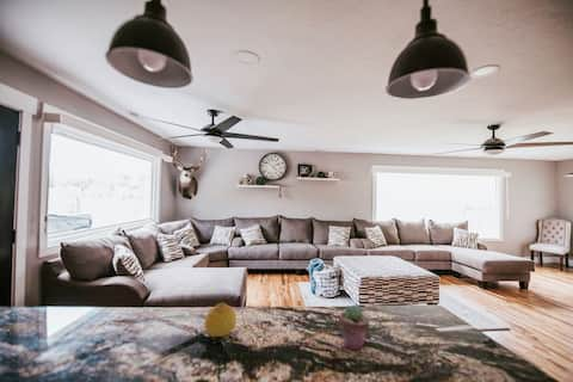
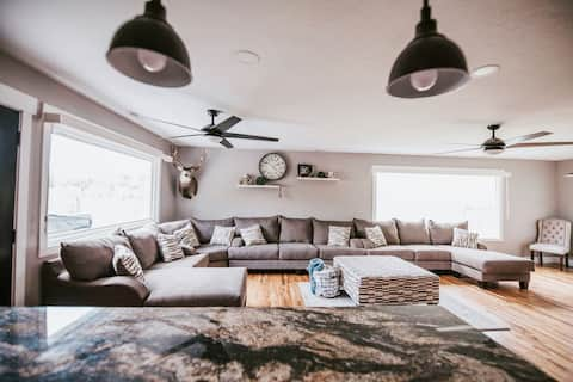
- potted succulent [339,303,371,351]
- fruit [203,302,238,338]
